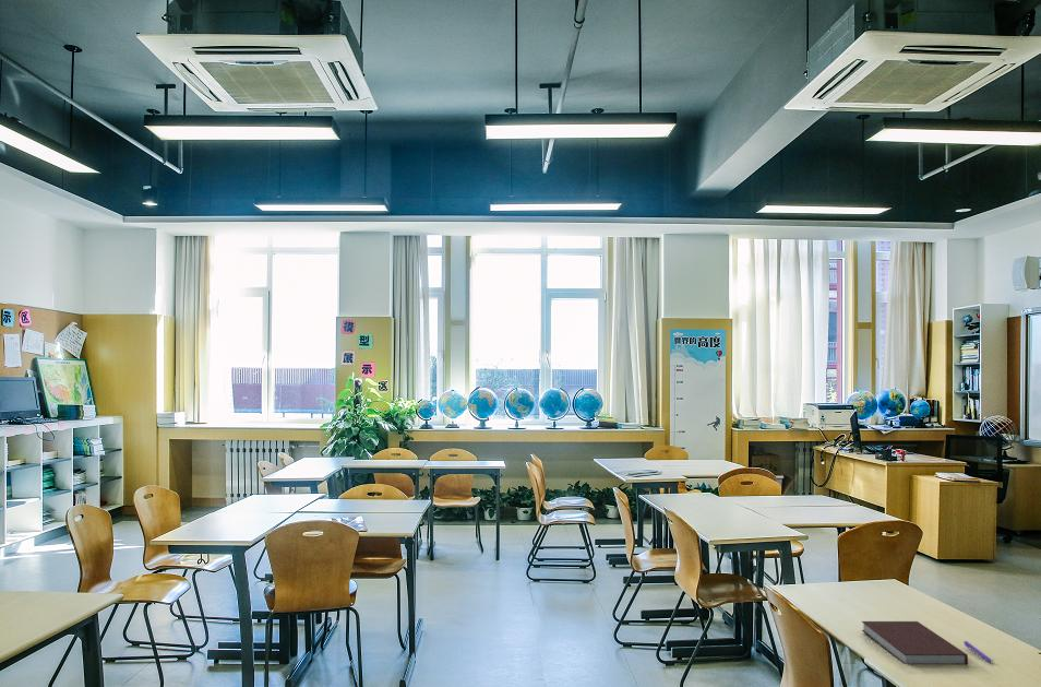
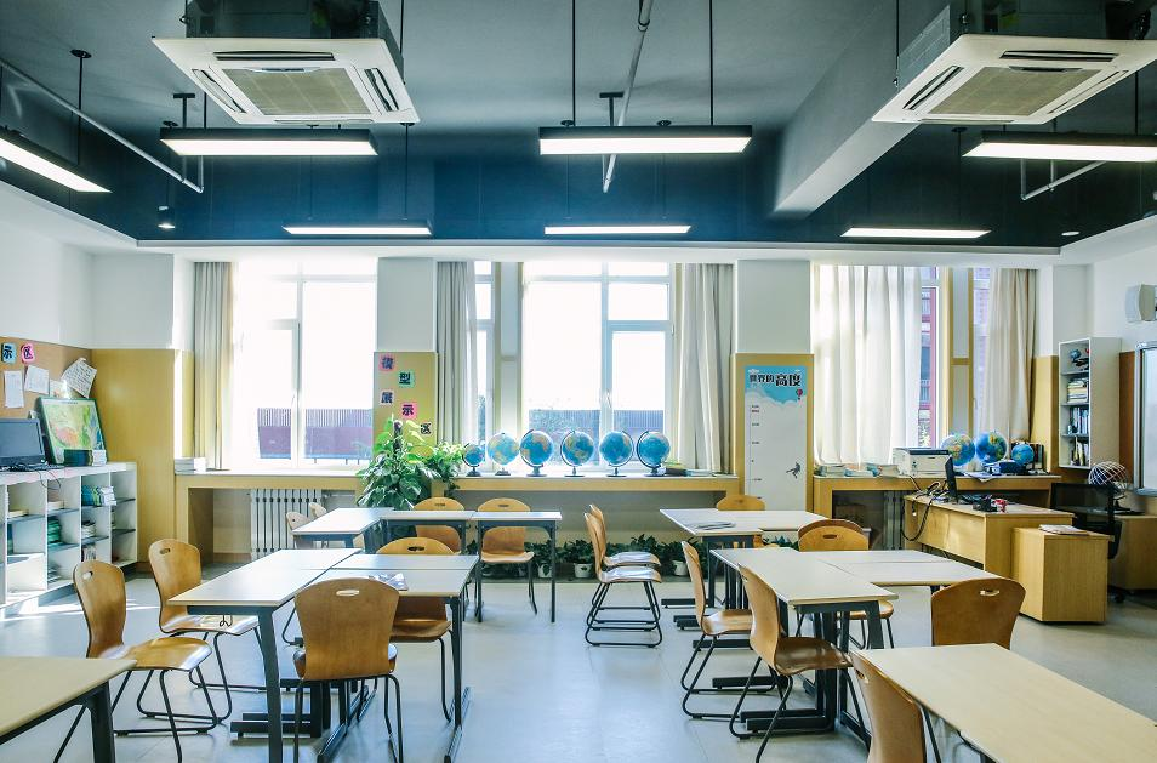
- notebook [861,620,969,665]
- pen [962,640,995,665]
